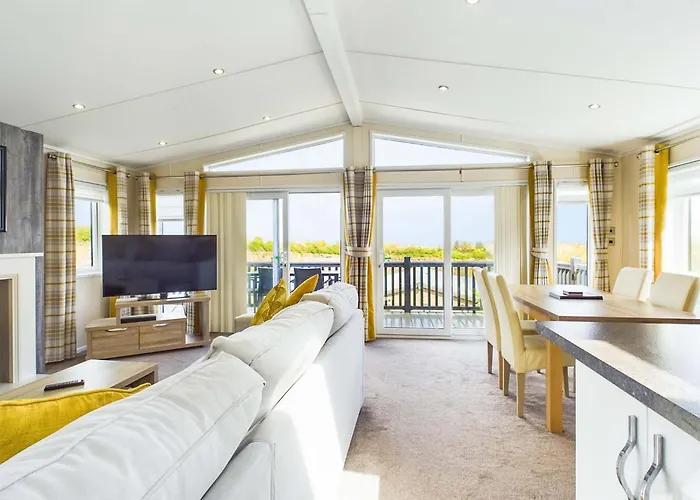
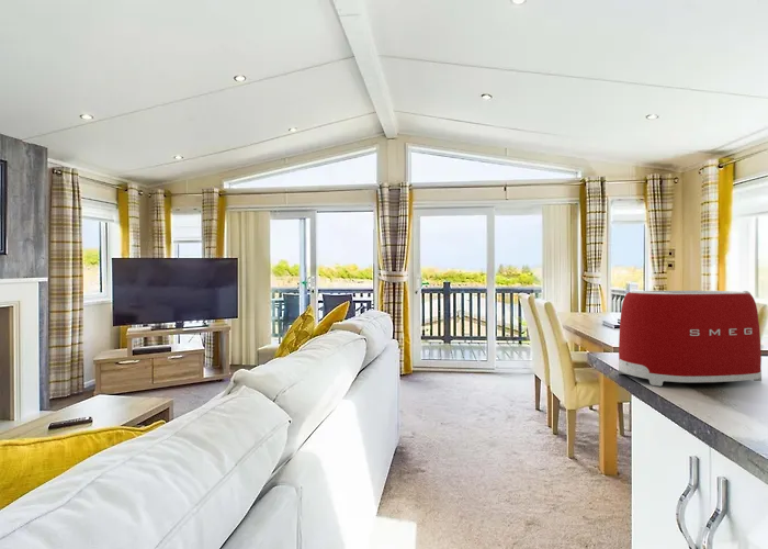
+ toaster [618,290,763,388]
